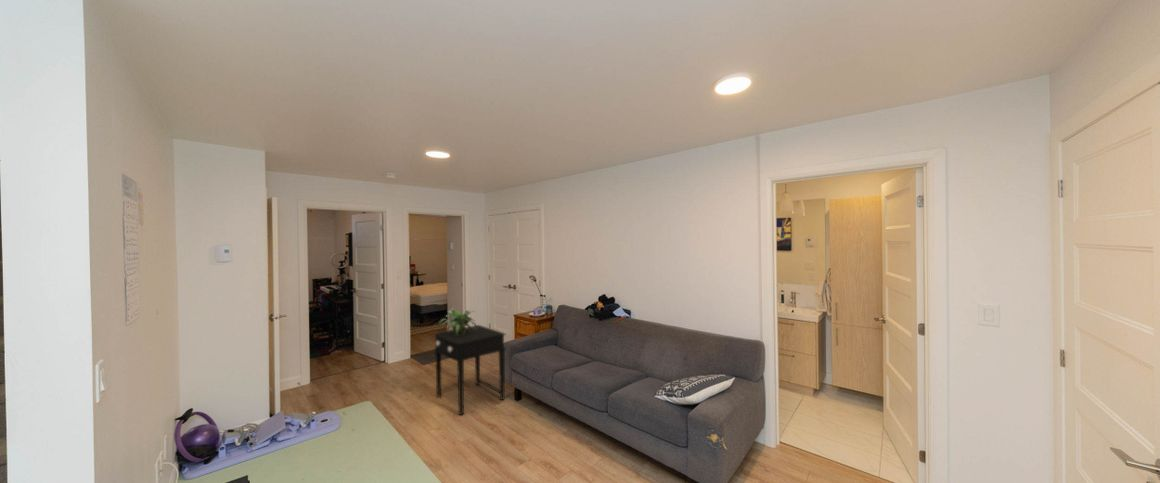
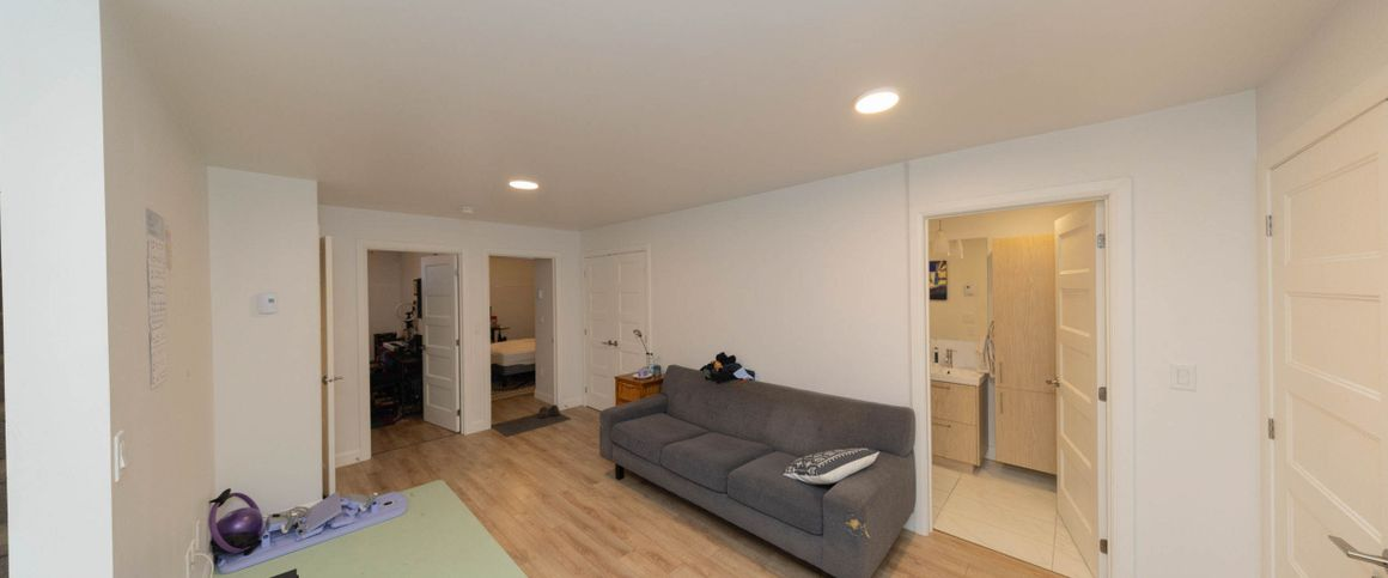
- potted plant [437,308,477,335]
- side table [433,324,507,416]
